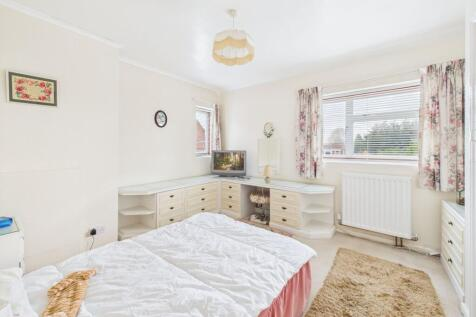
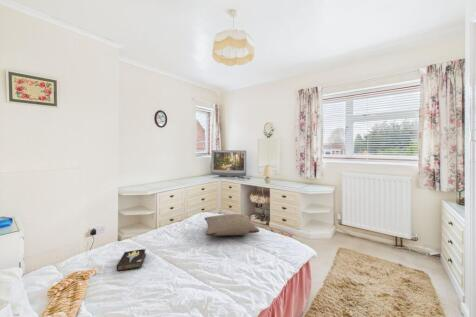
+ hardback book [116,248,147,272]
+ pillow [203,213,260,237]
